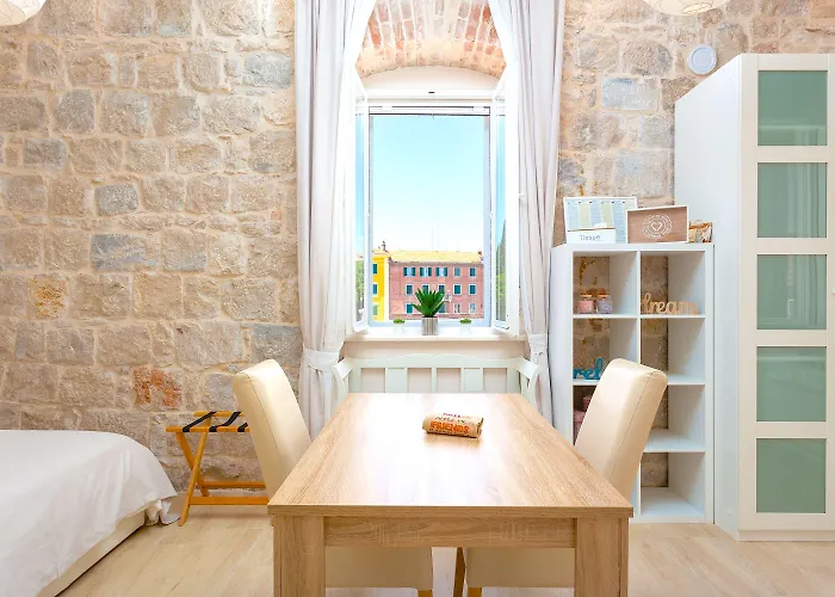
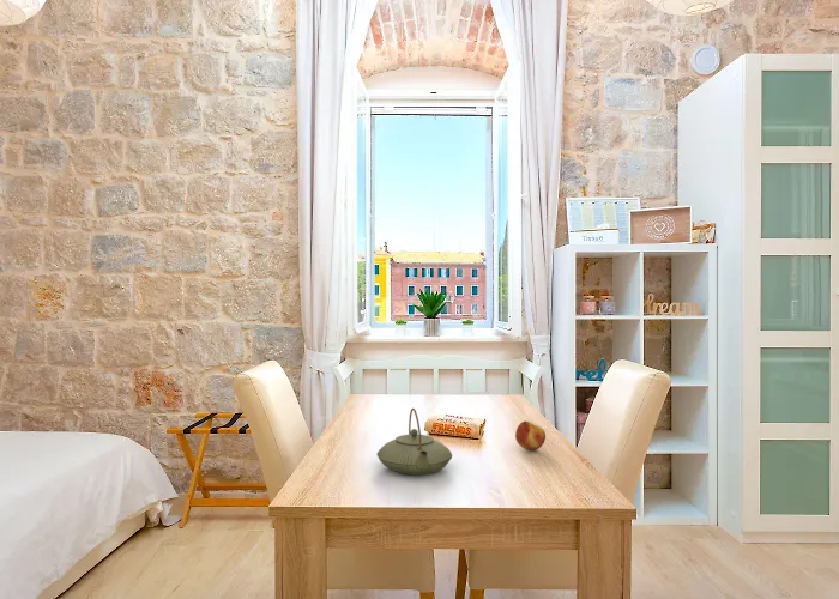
+ teapot [375,407,453,476]
+ fruit [514,420,547,452]
